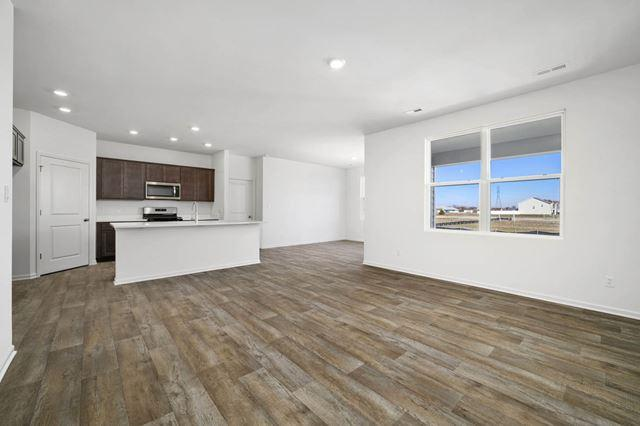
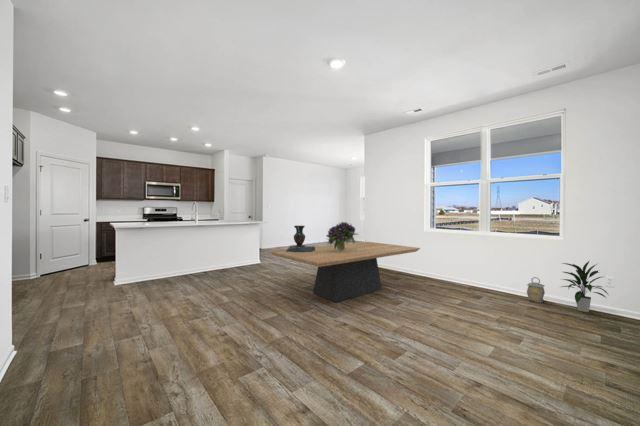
+ dining table [268,241,421,303]
+ decorative urn [286,225,315,252]
+ lantern [526,276,546,303]
+ indoor plant [558,259,609,313]
+ bouquet [325,221,359,251]
